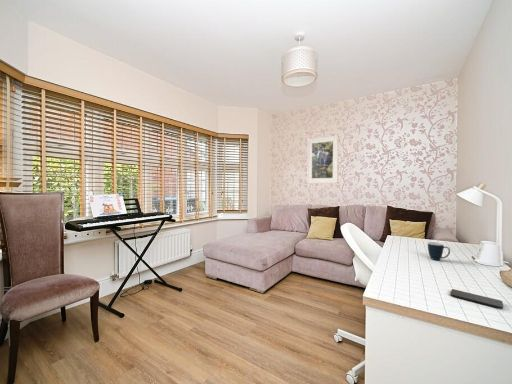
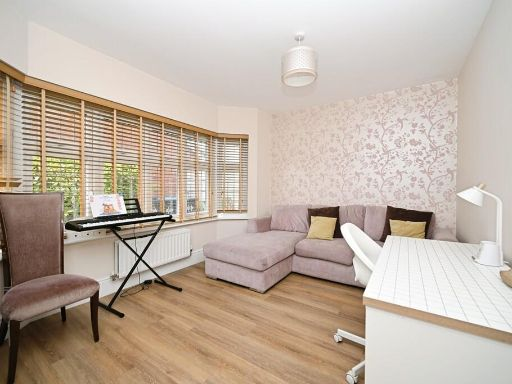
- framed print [306,135,339,184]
- mug [427,241,451,261]
- smartphone [449,288,504,310]
